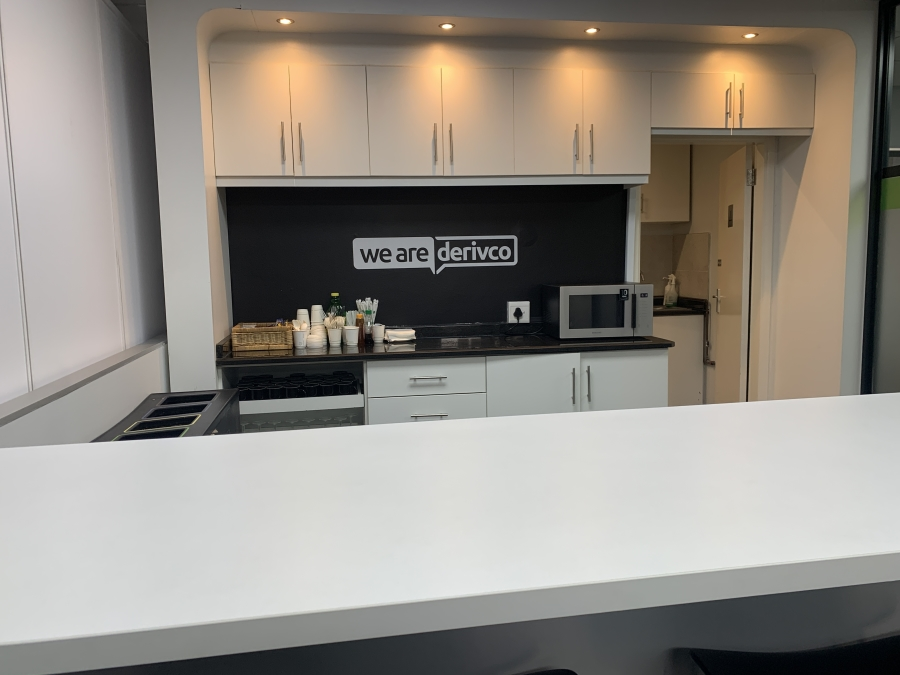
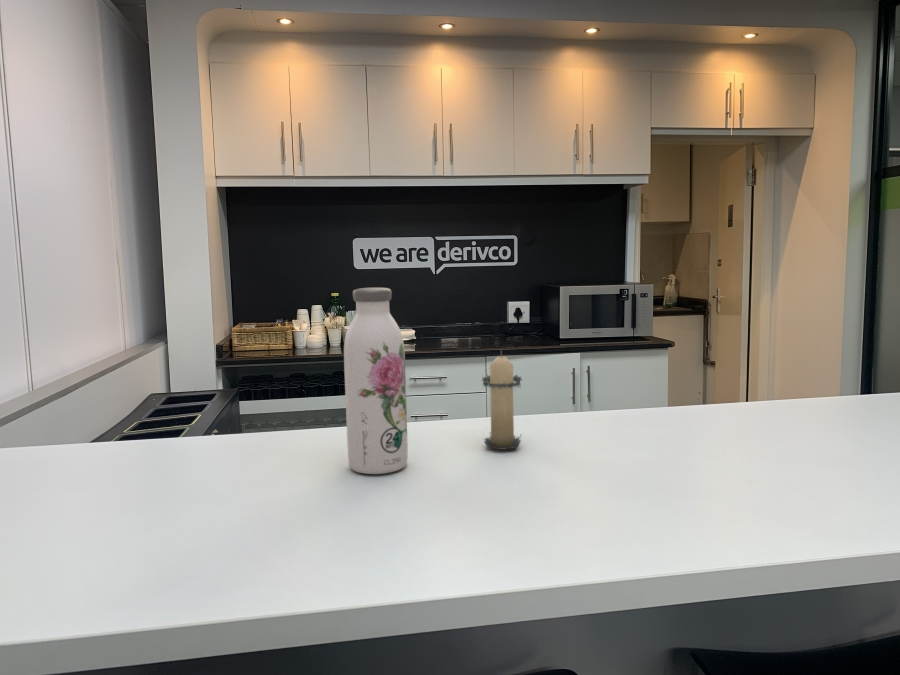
+ candle [481,348,523,451]
+ water bottle [343,287,409,475]
